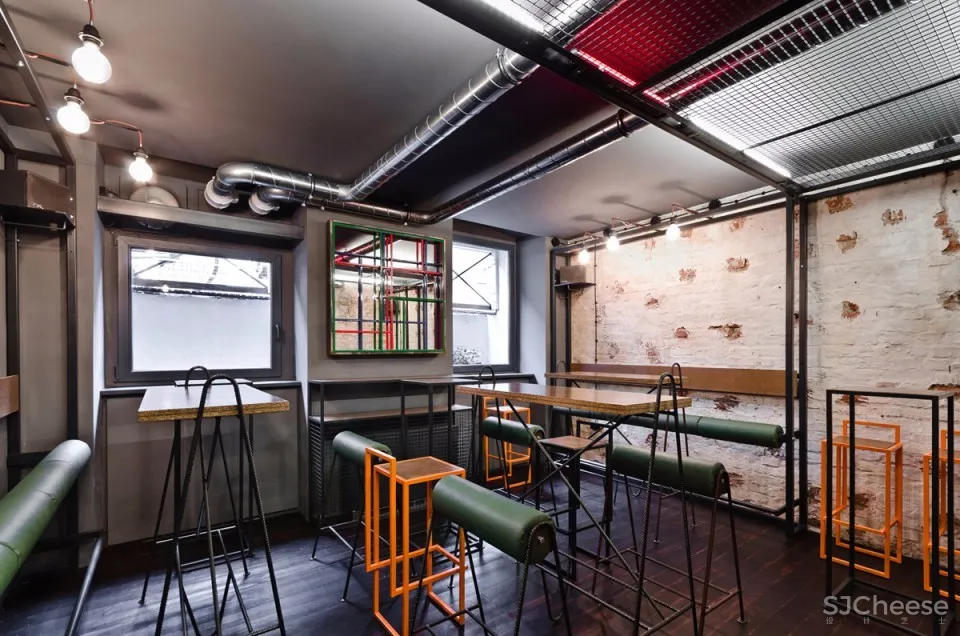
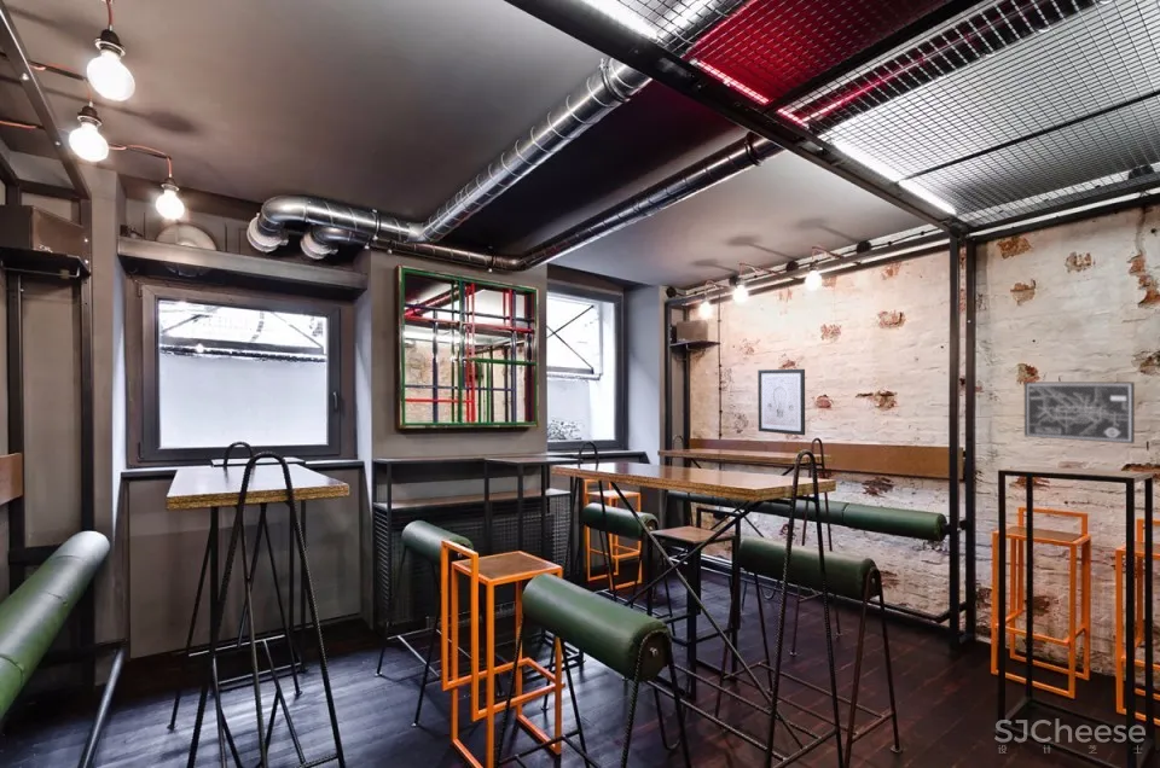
+ wall art [756,368,806,436]
+ wall art [1023,382,1136,444]
